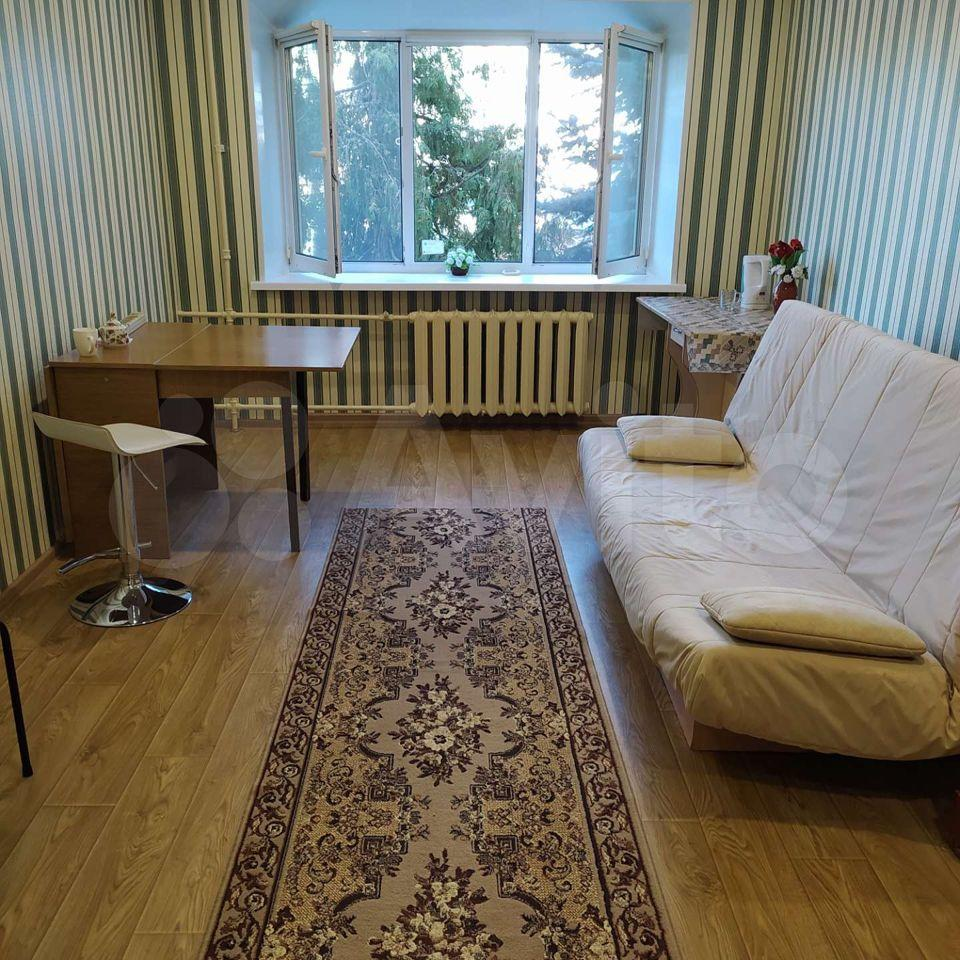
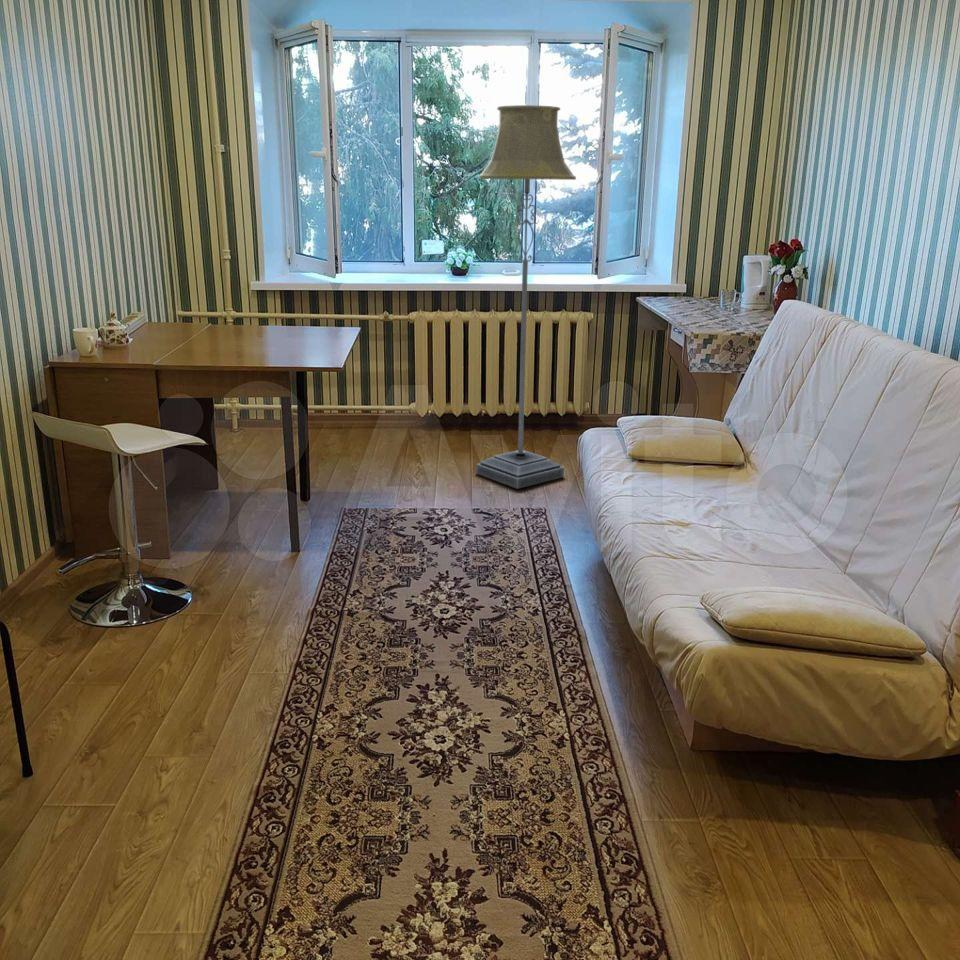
+ floor lamp [475,104,577,490]
